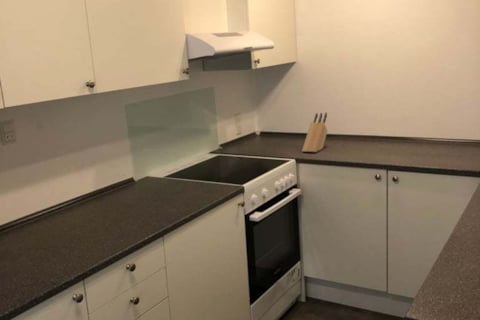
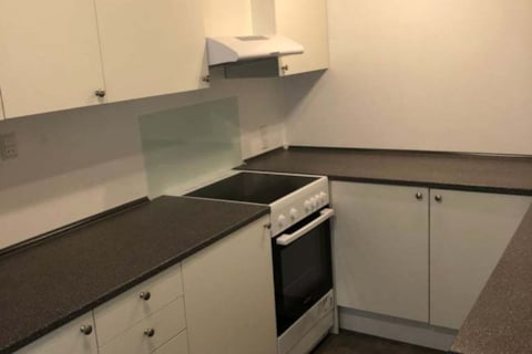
- knife block [301,112,328,153]
